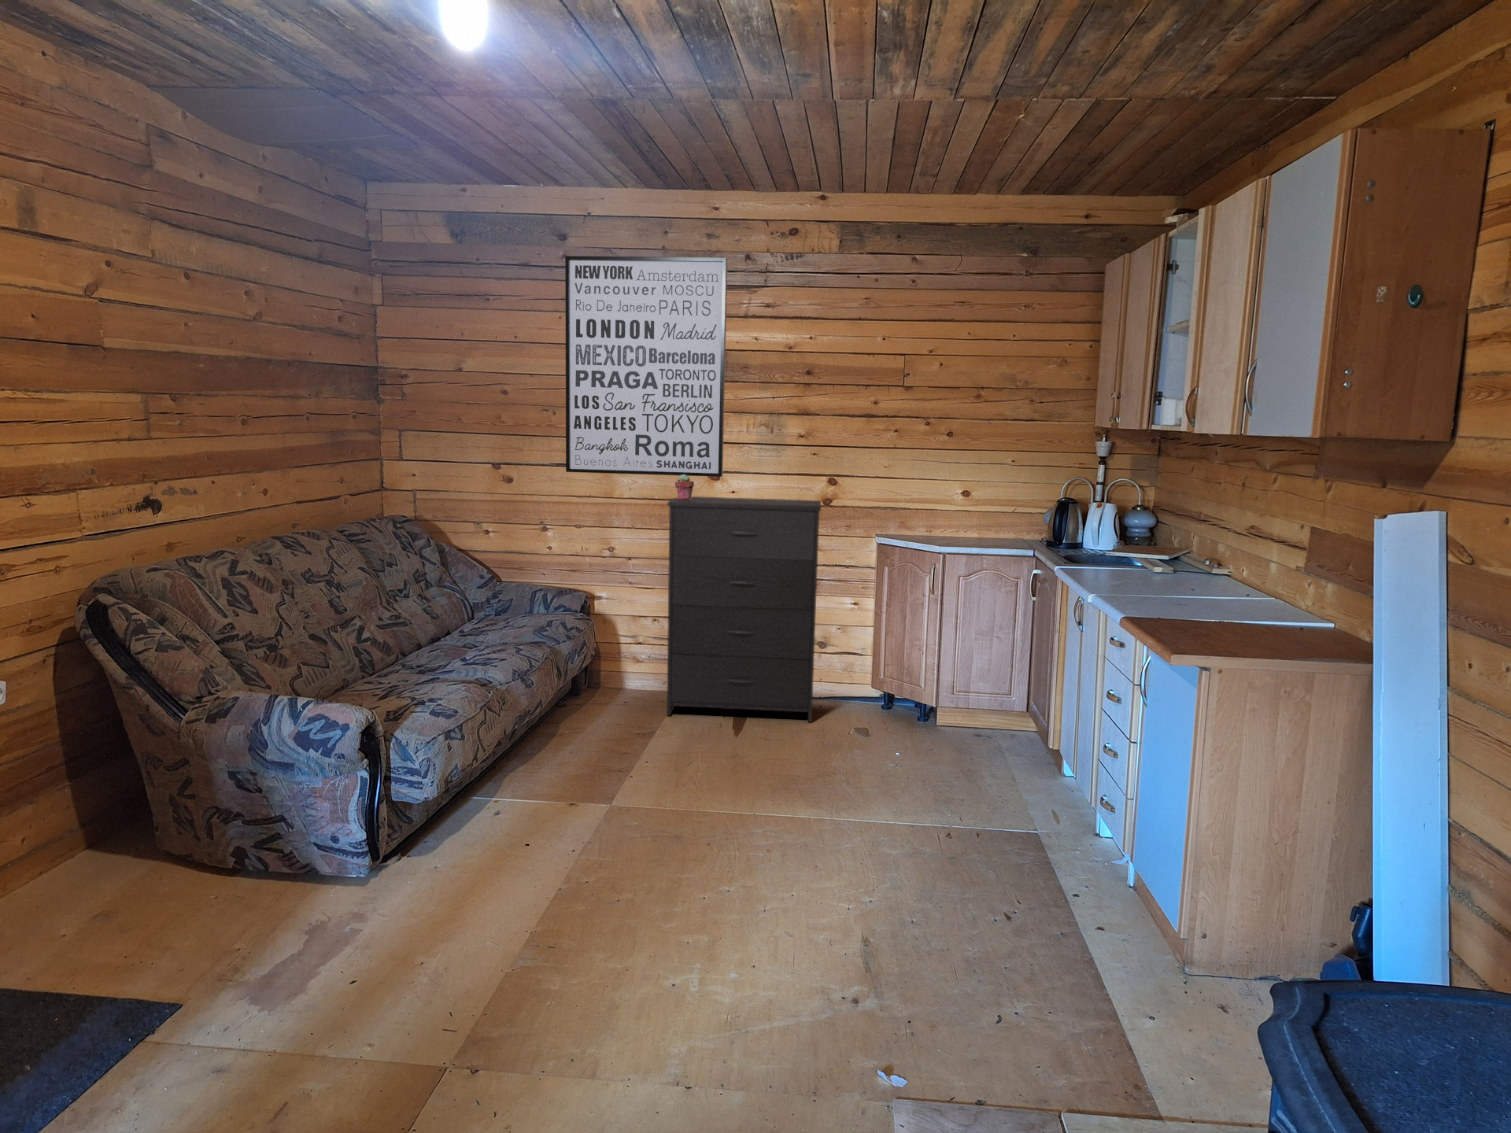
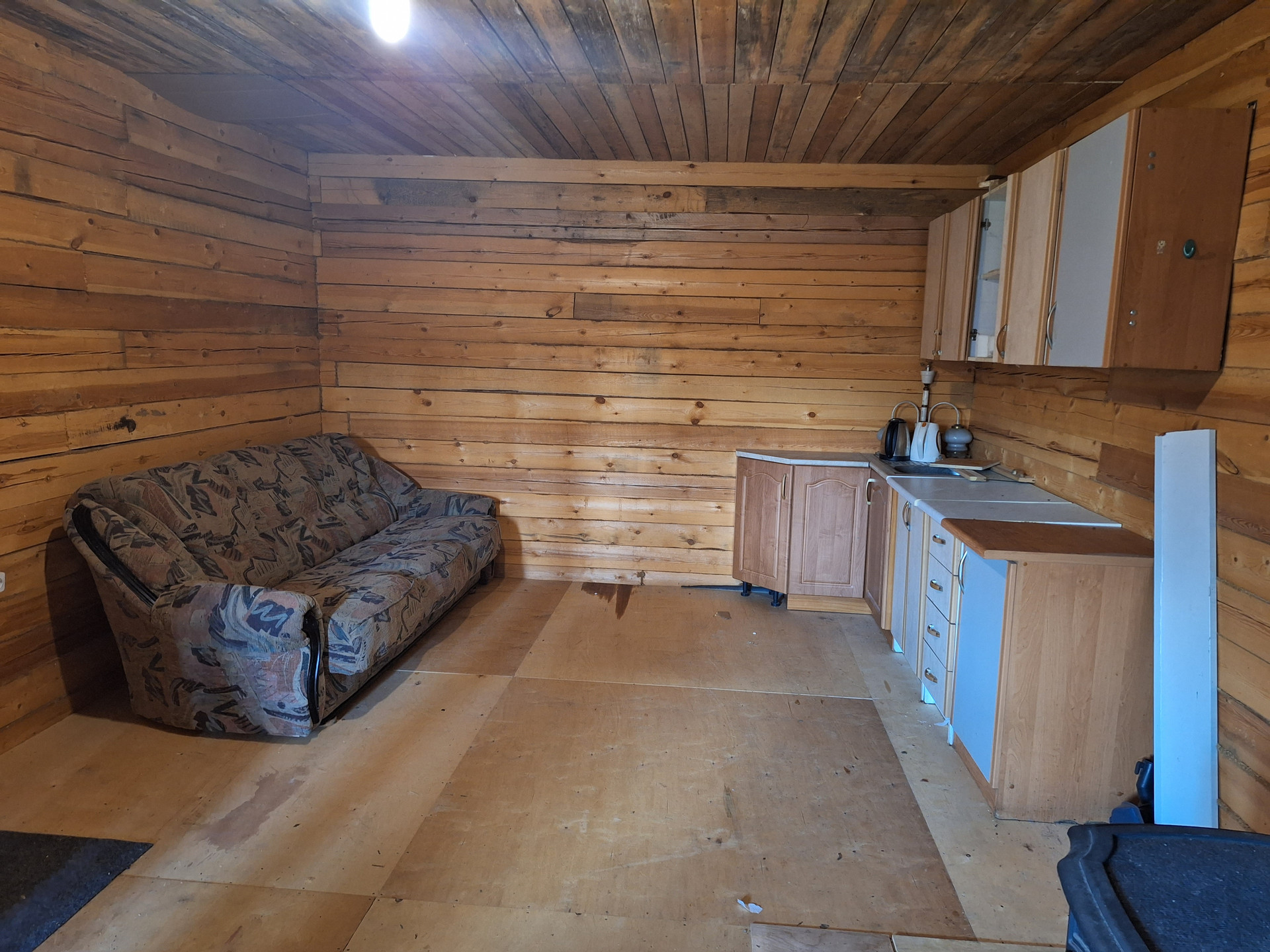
- wall art [564,255,728,477]
- dresser [666,495,822,724]
- potted succulent [675,475,695,500]
